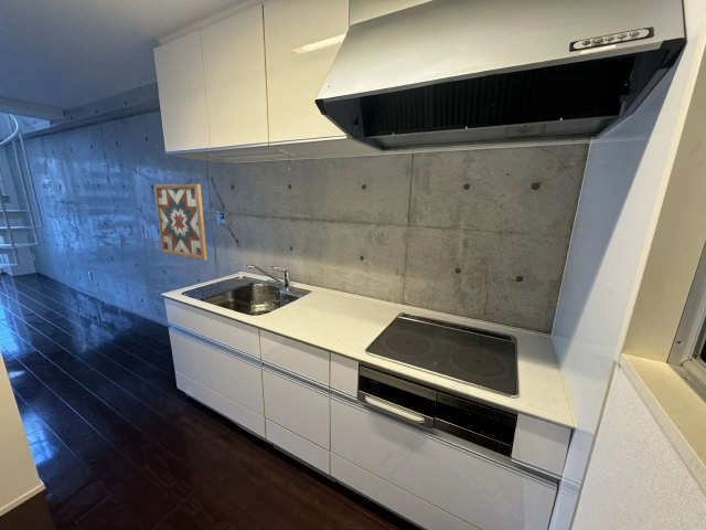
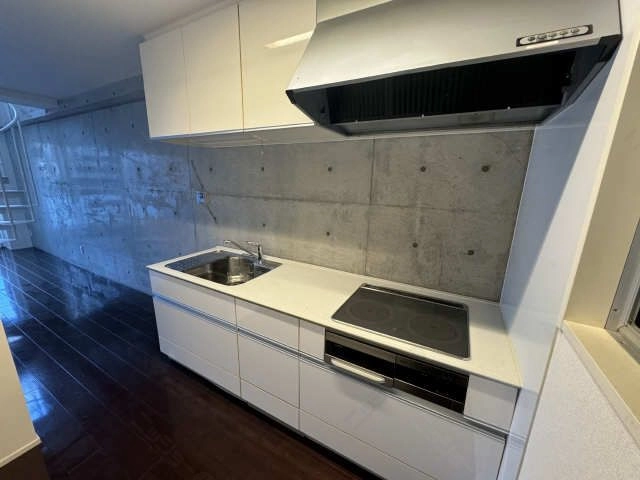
- wall art [152,182,208,262]
